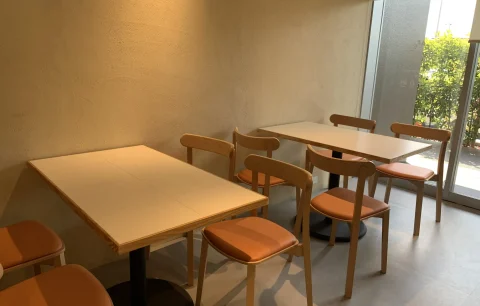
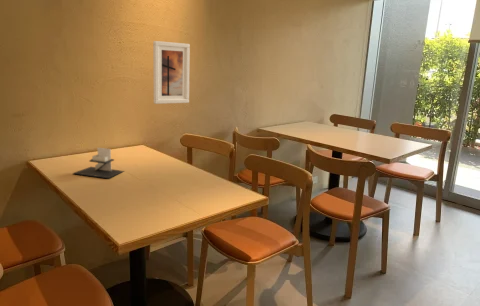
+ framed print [152,40,191,105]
+ napkin holder [73,147,125,179]
